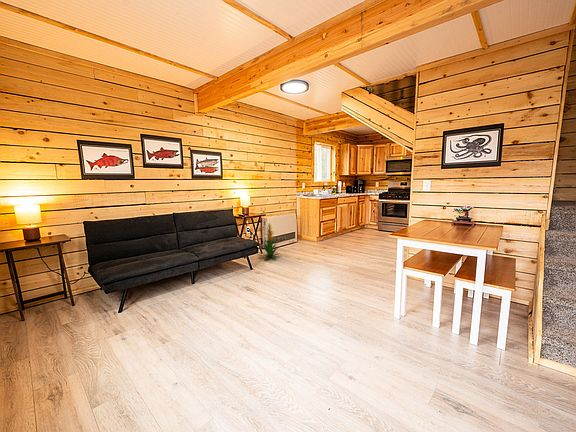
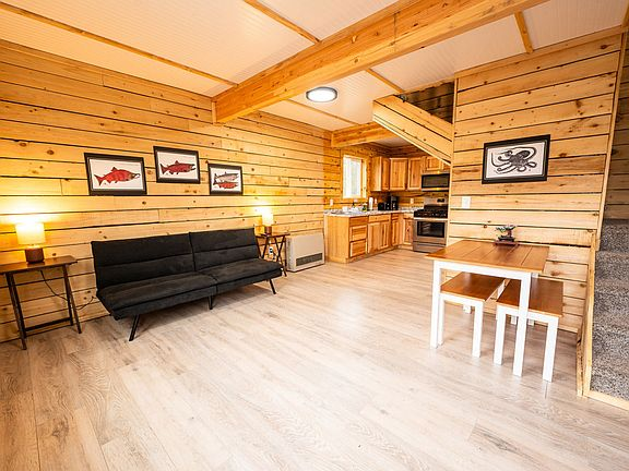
- indoor plant [258,222,282,261]
